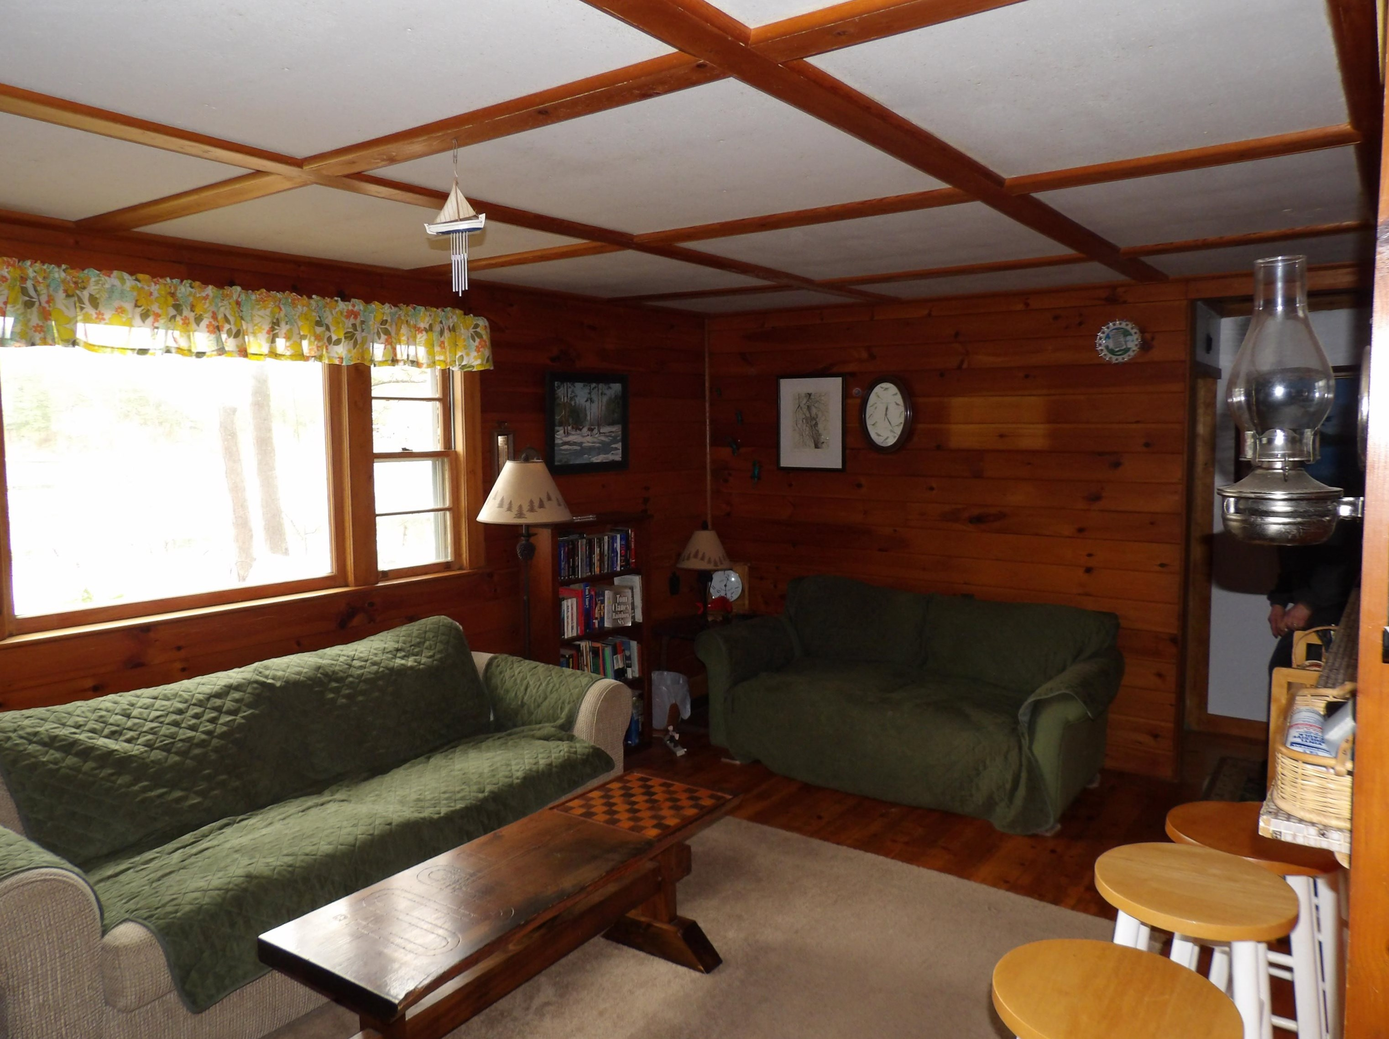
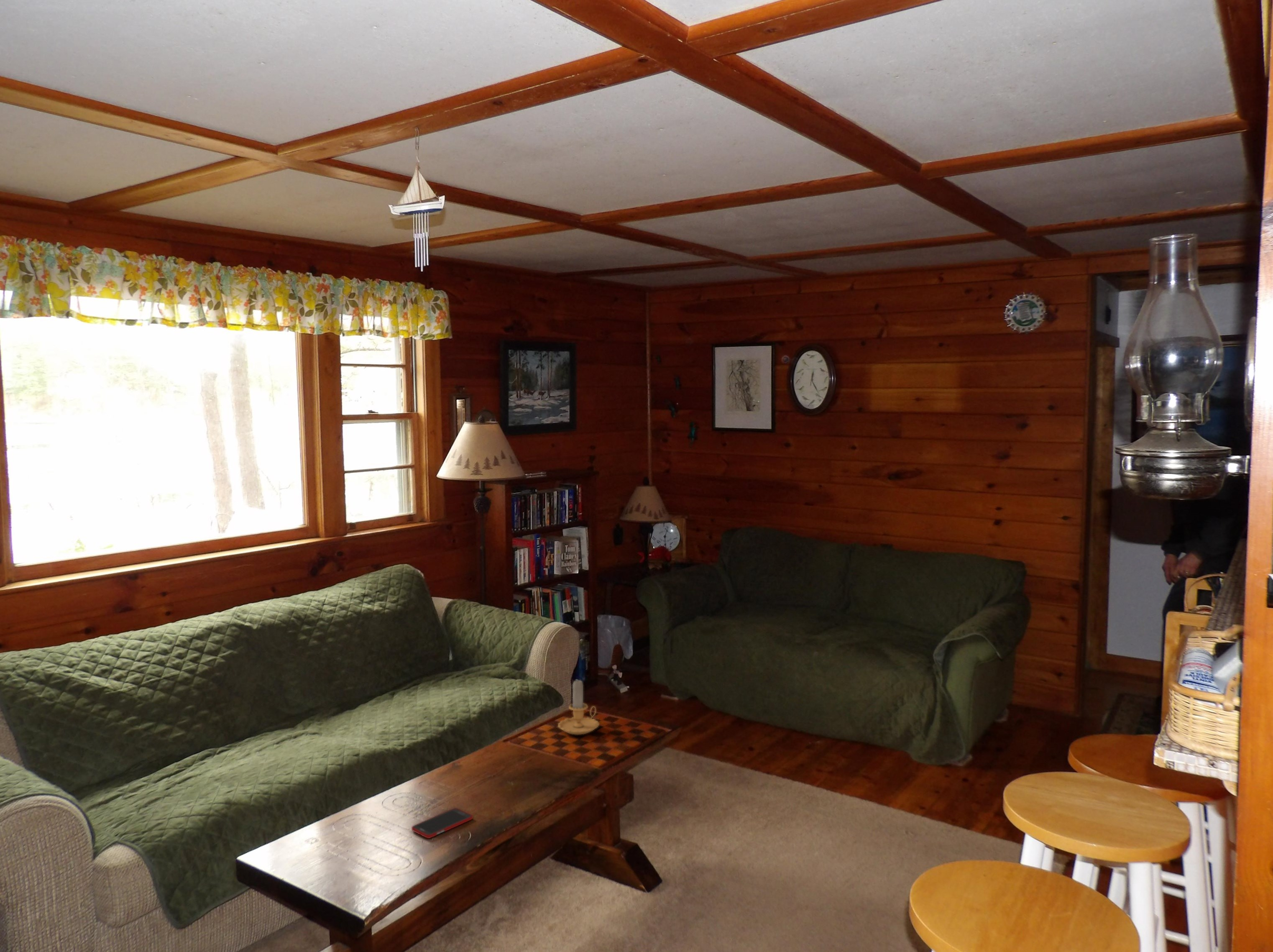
+ candle [557,678,600,735]
+ cell phone [411,808,473,839]
